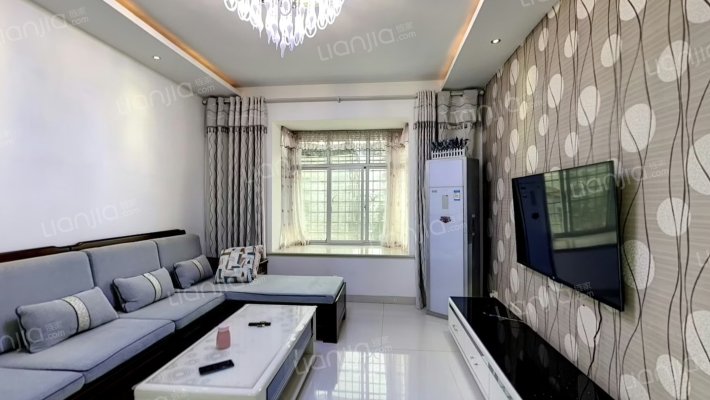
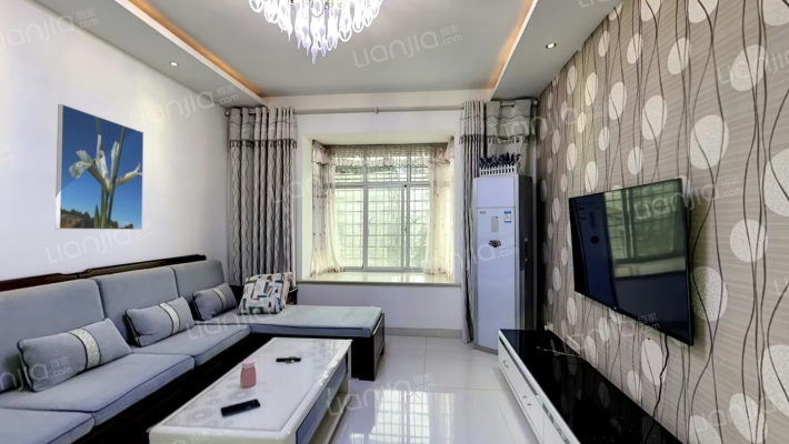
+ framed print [54,103,144,231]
